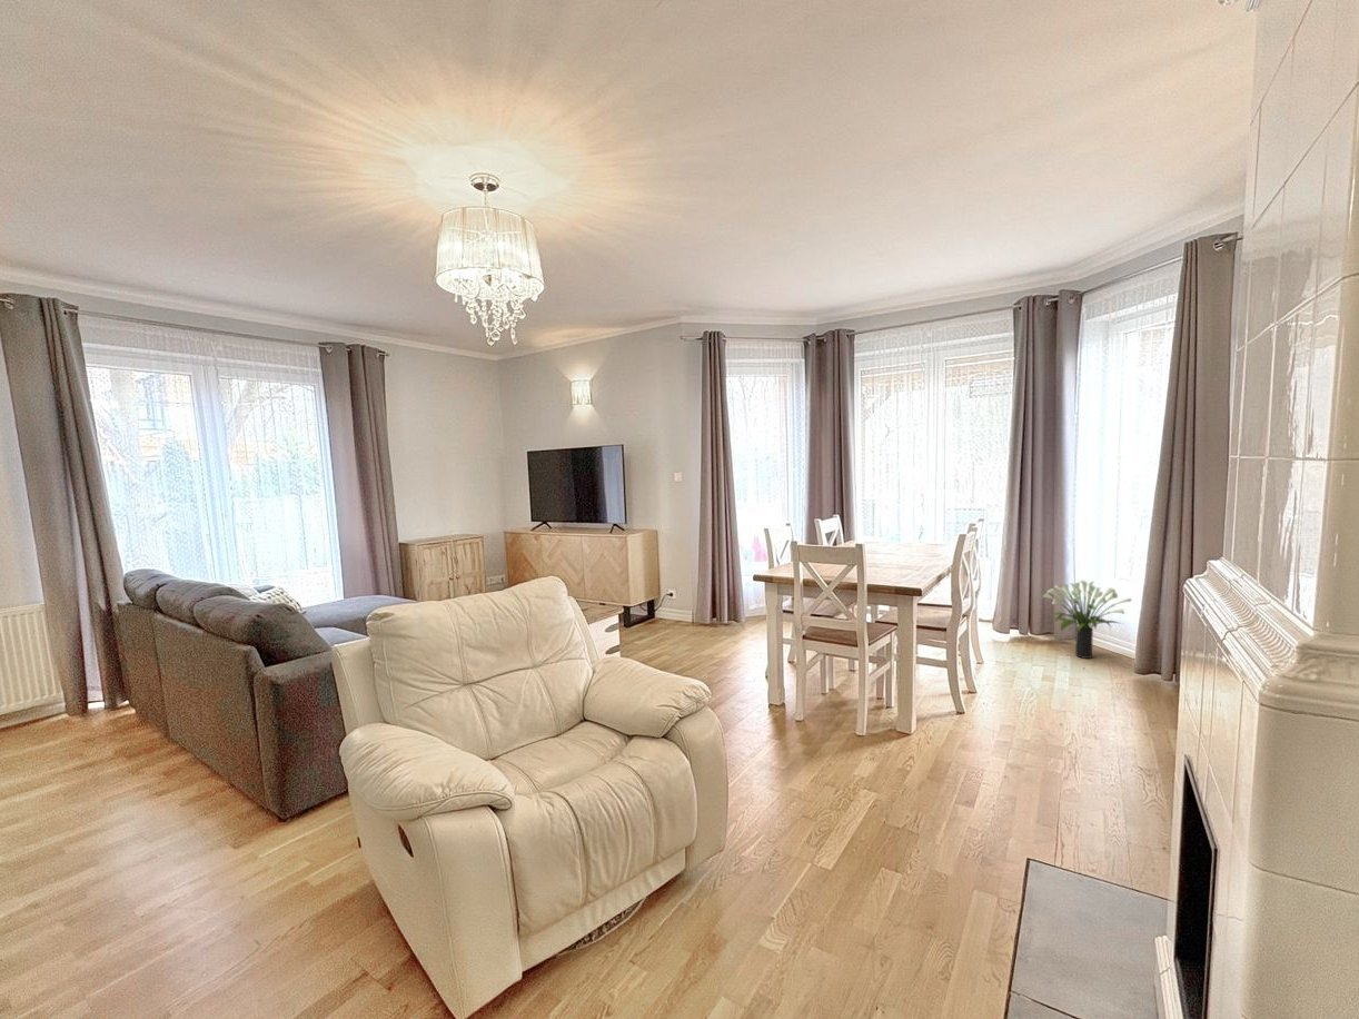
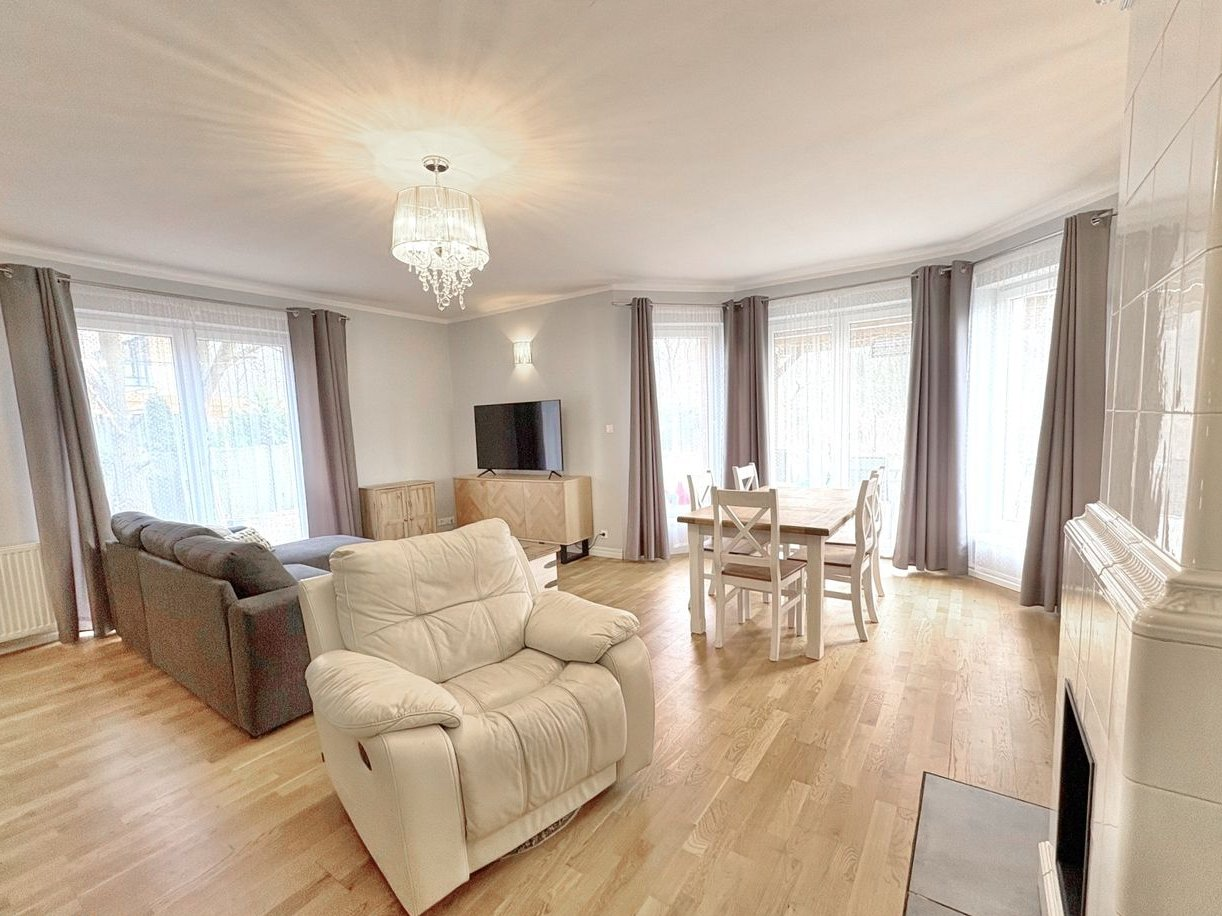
- potted plant [1041,580,1132,660]
